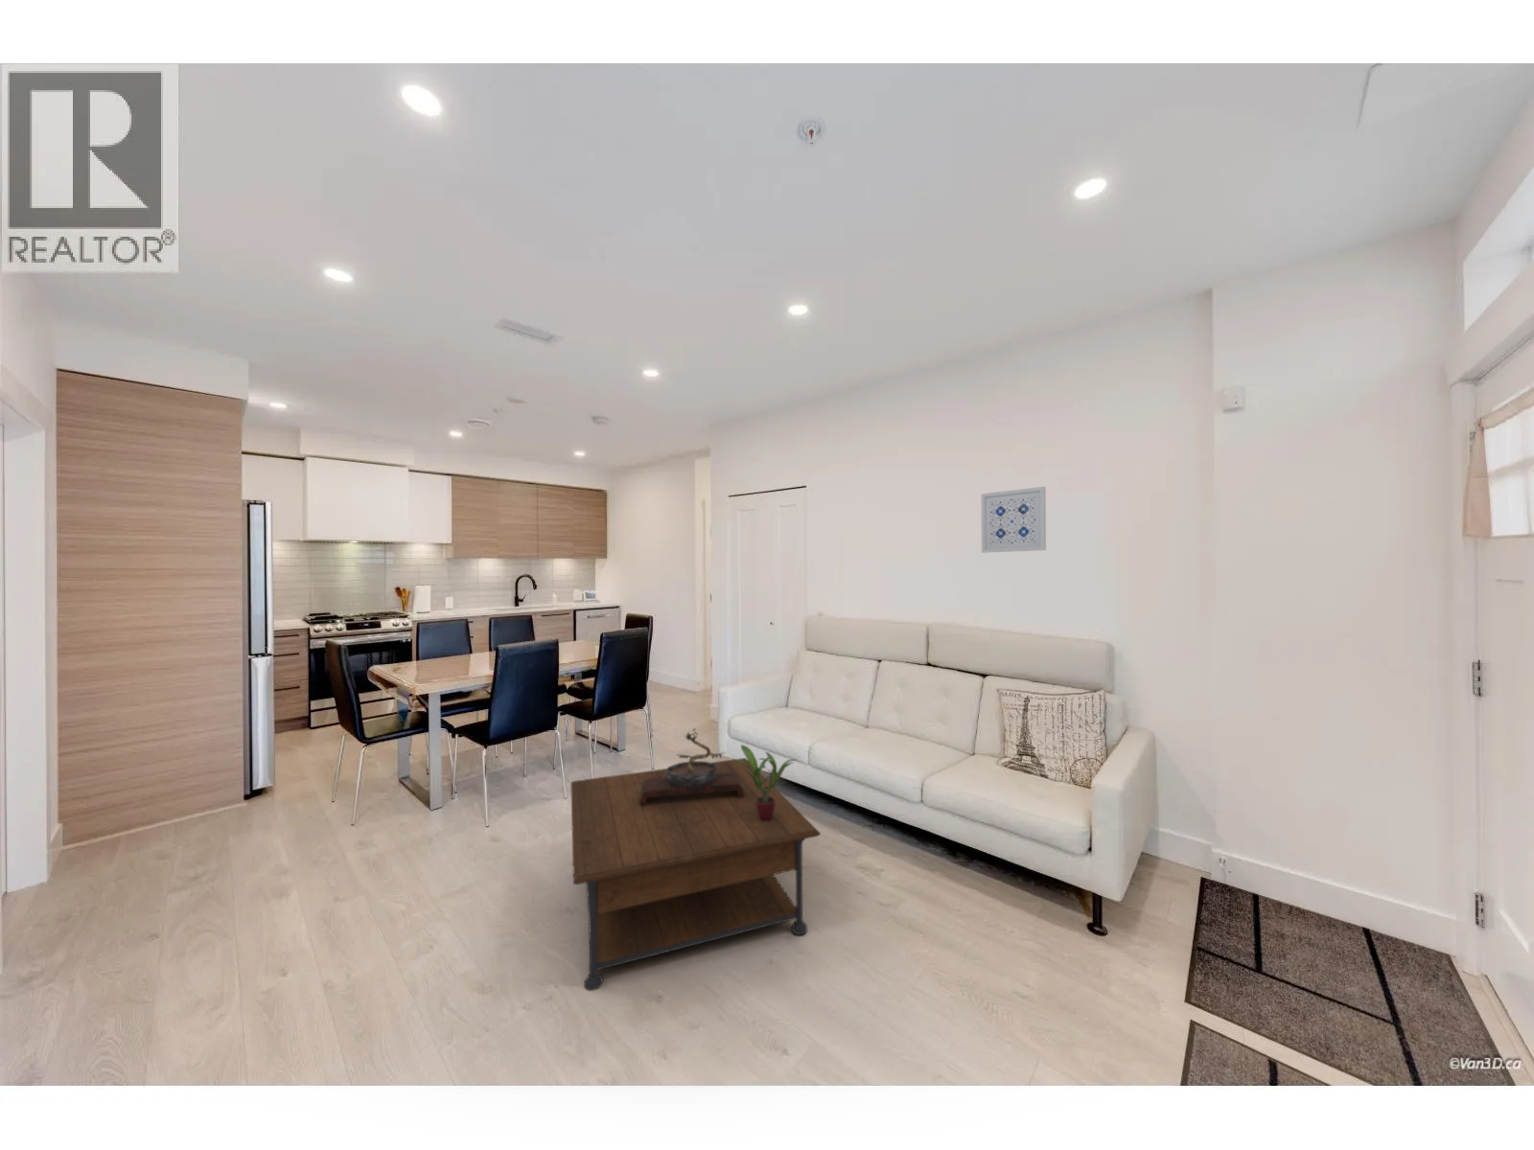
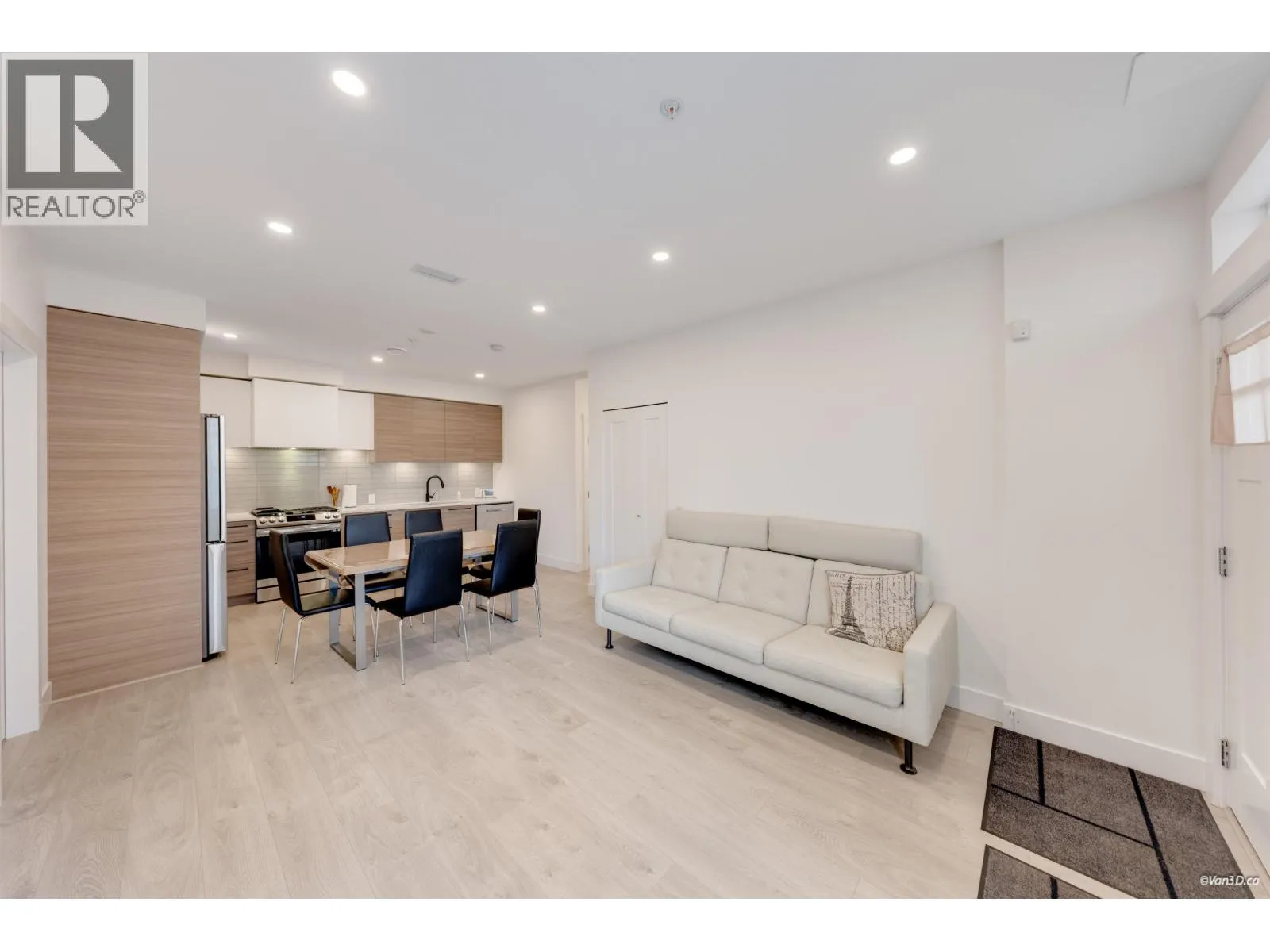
- potted plant [728,744,797,821]
- bonsai tree [640,727,744,807]
- coffee table [569,757,821,992]
- wall art [980,486,1047,554]
